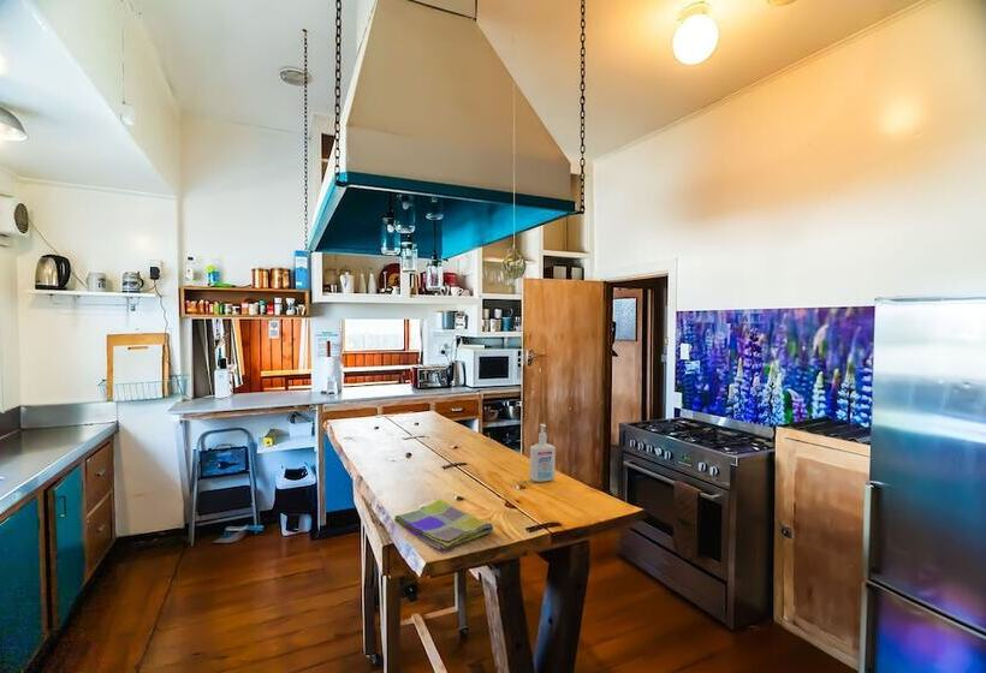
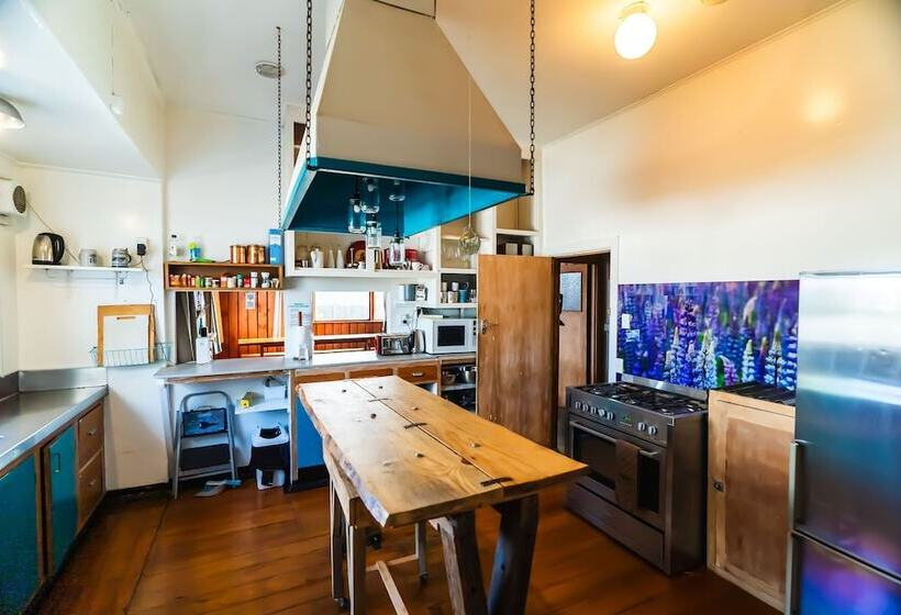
- dish towel [393,498,494,552]
- bottle [529,423,557,483]
